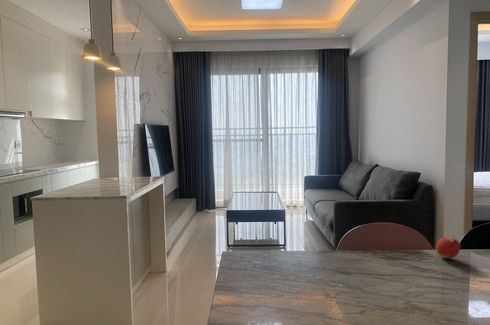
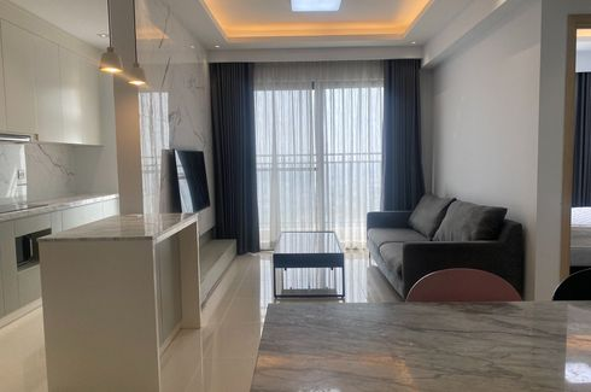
- fruit [435,235,461,259]
